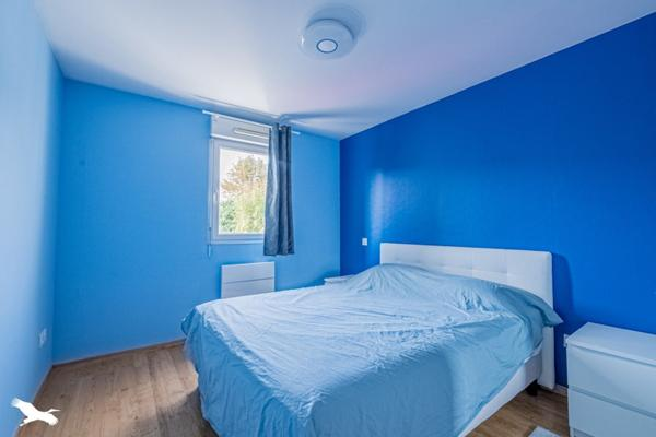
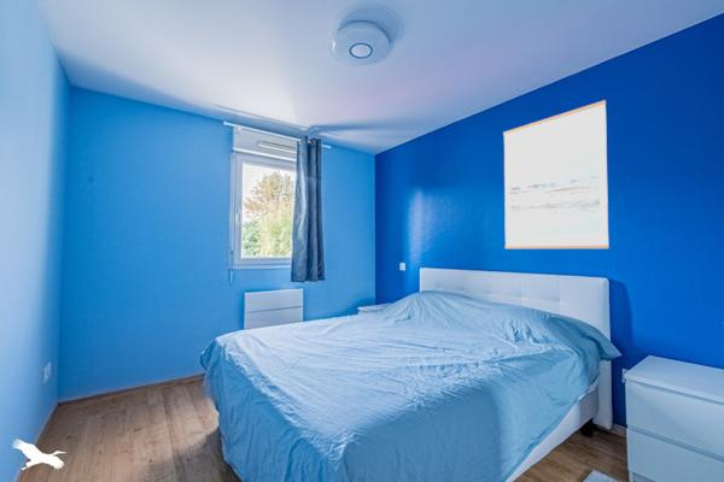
+ wall art [502,99,611,249]
